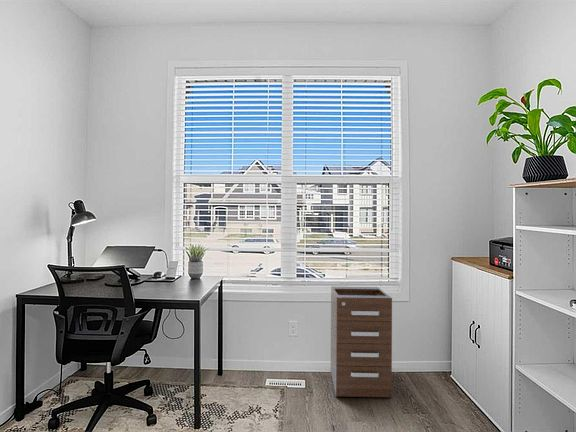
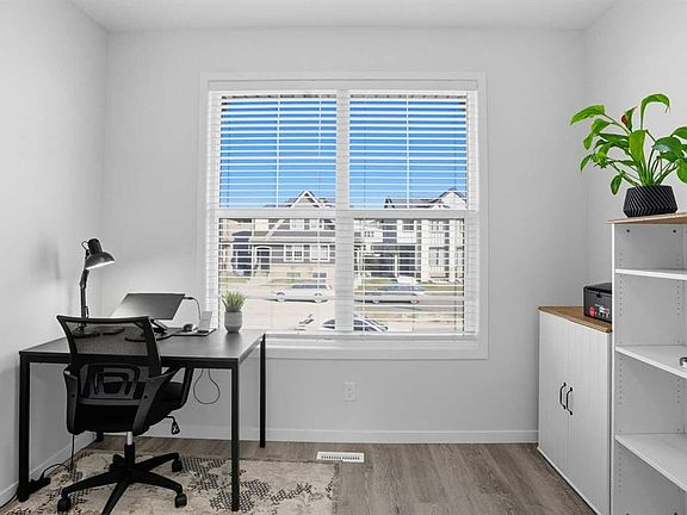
- filing cabinet [330,286,393,398]
